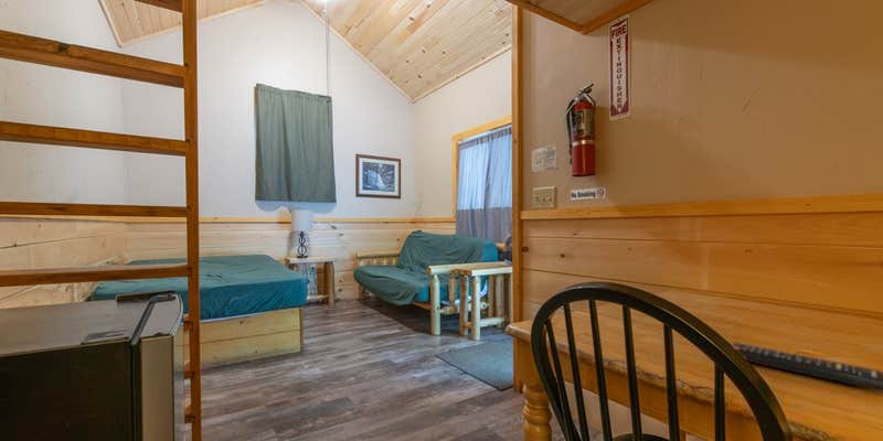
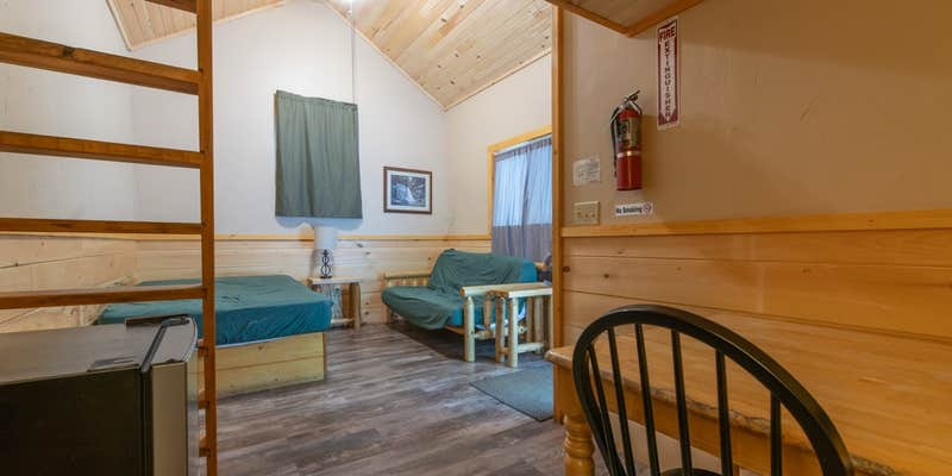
- remote control [730,342,883,392]
